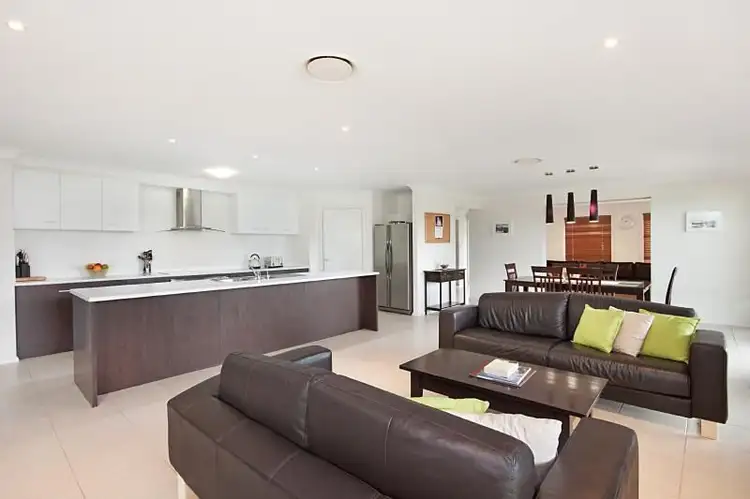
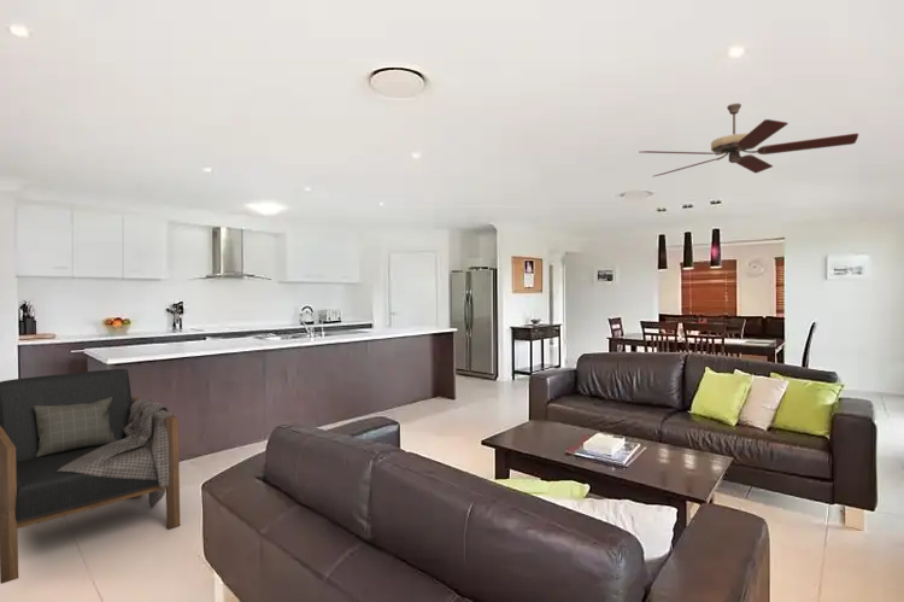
+ armchair [0,368,181,585]
+ ceiling fan [640,103,859,177]
